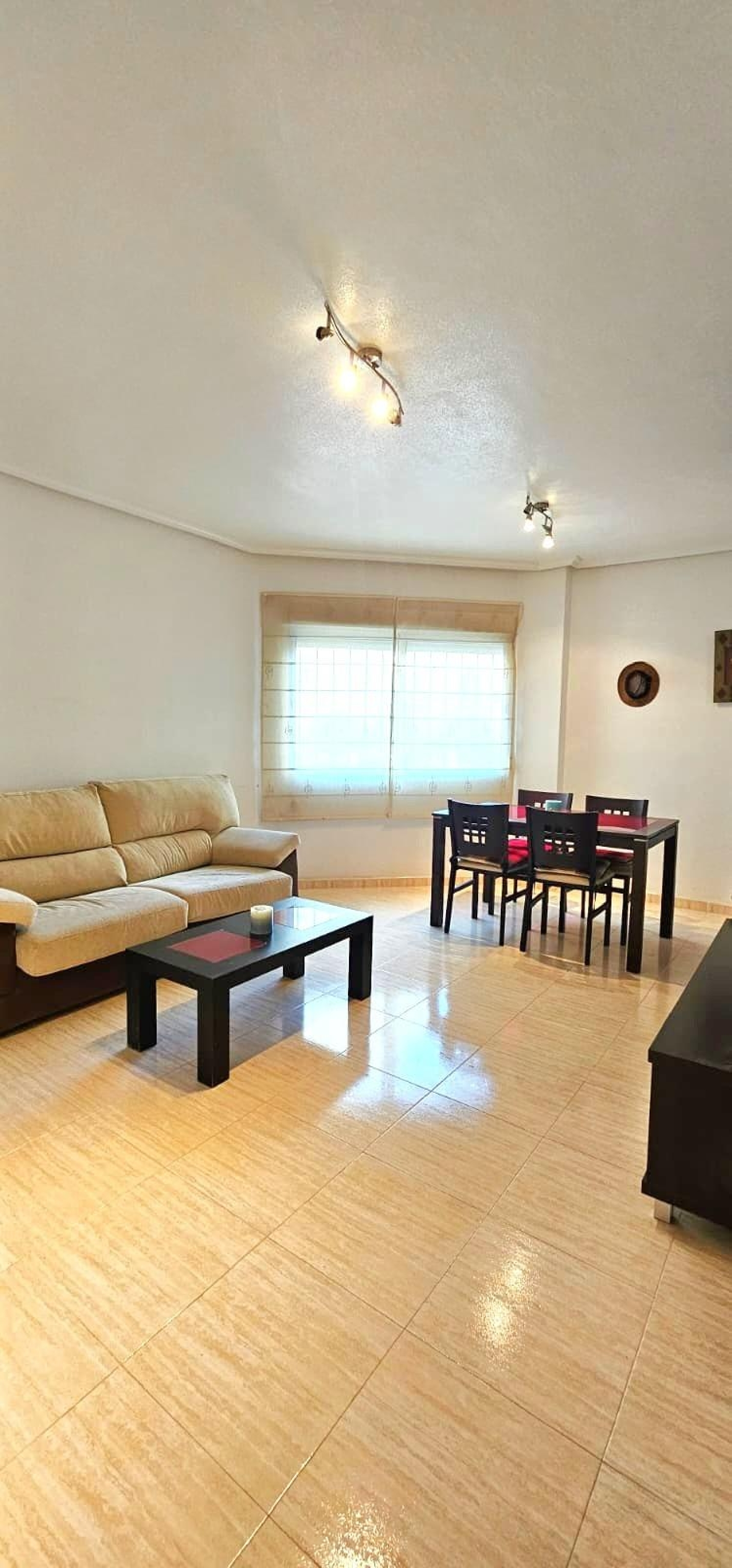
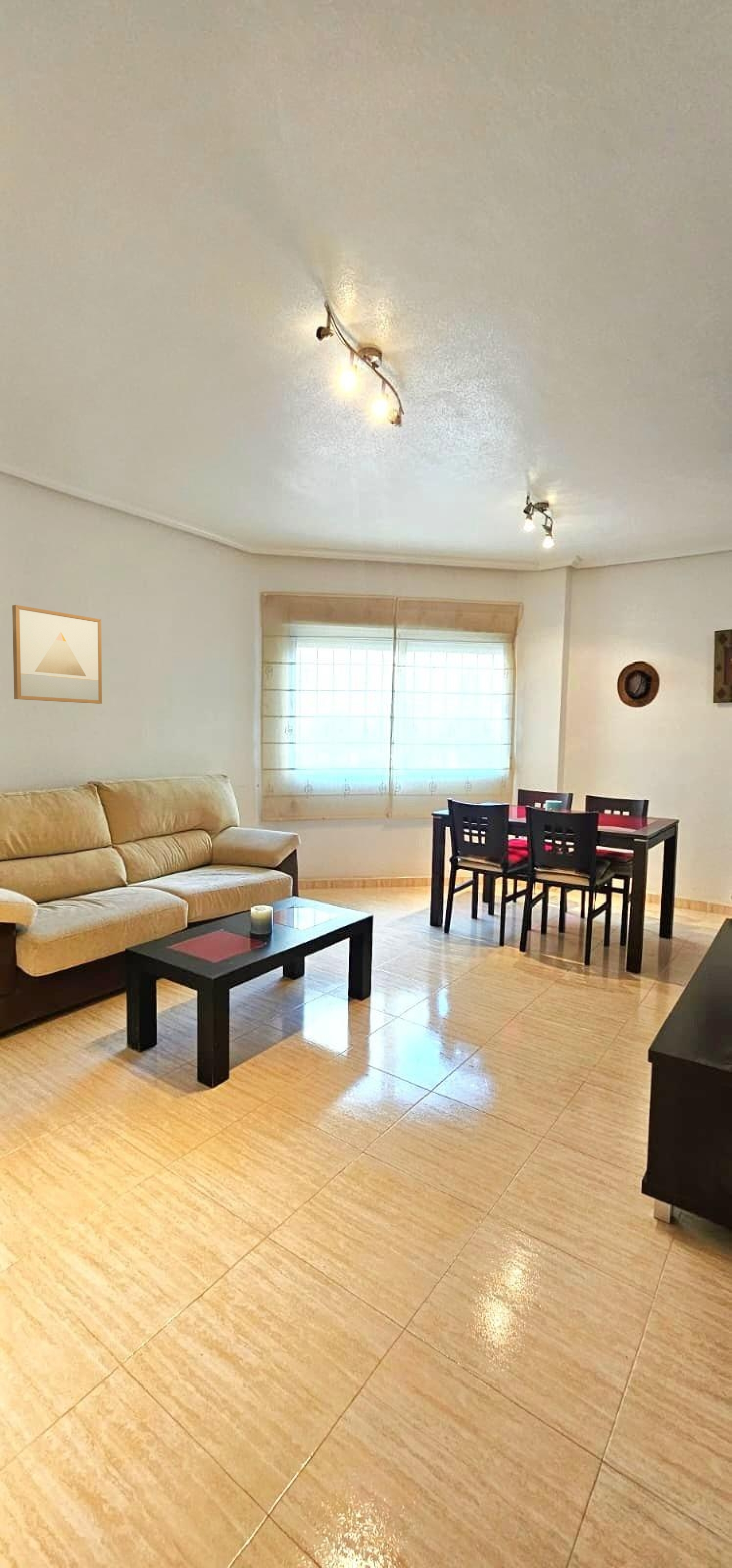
+ wall art [12,604,102,704]
